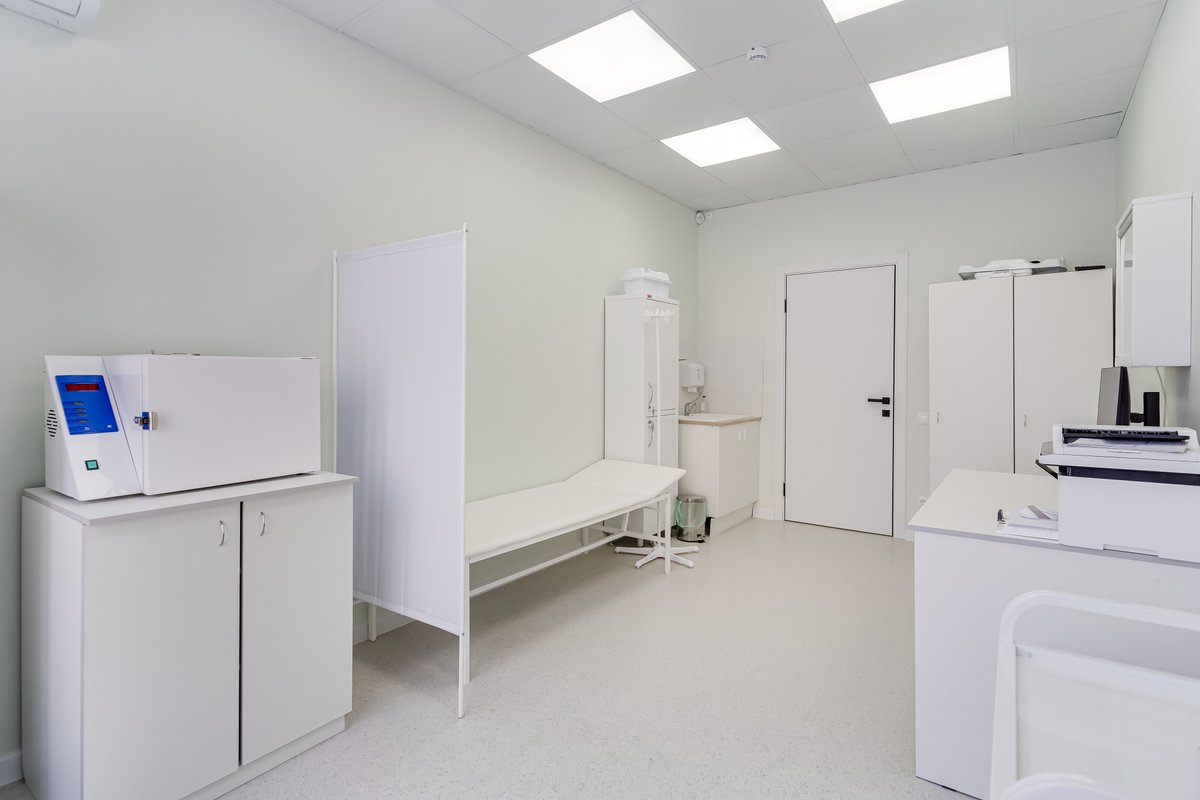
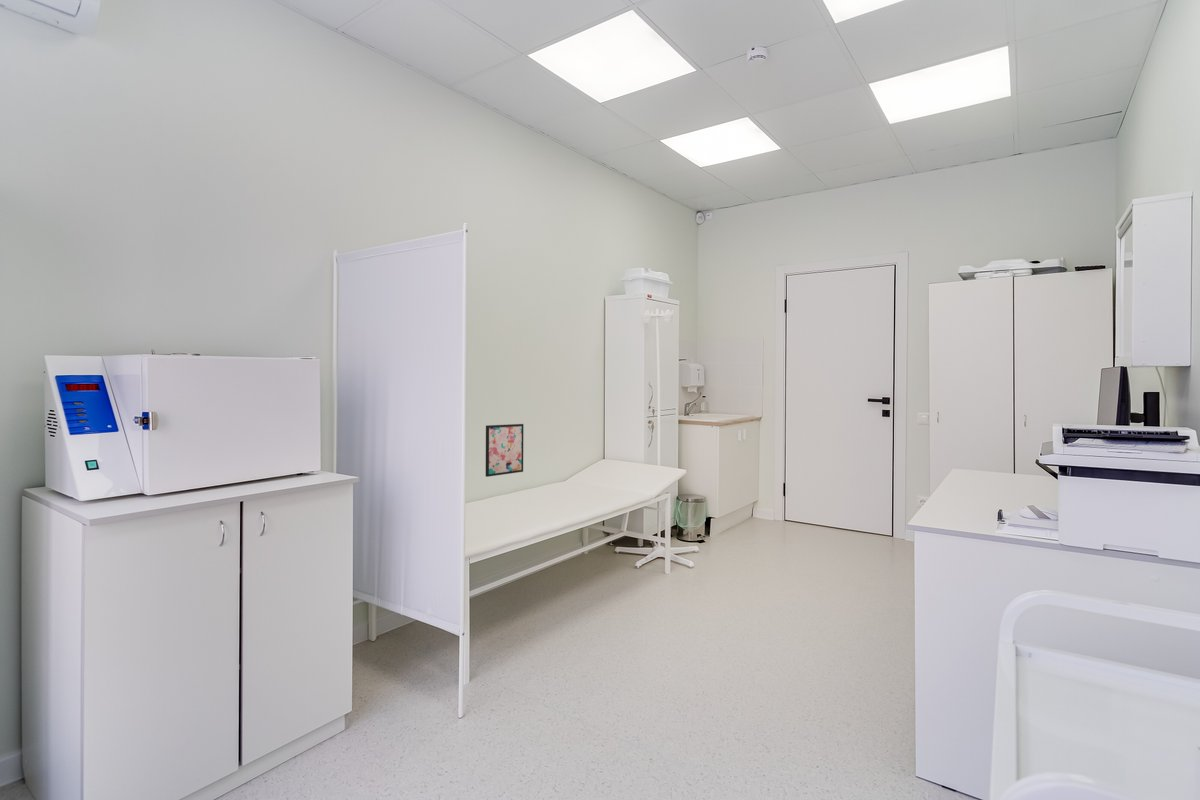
+ wall art [485,423,524,478]
